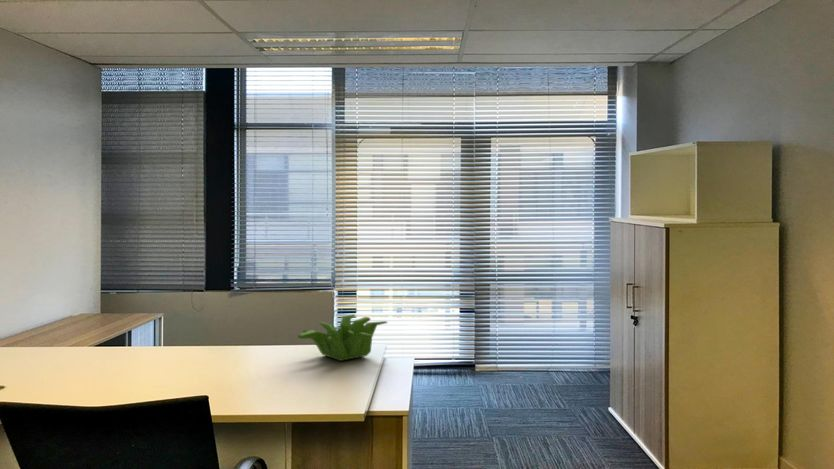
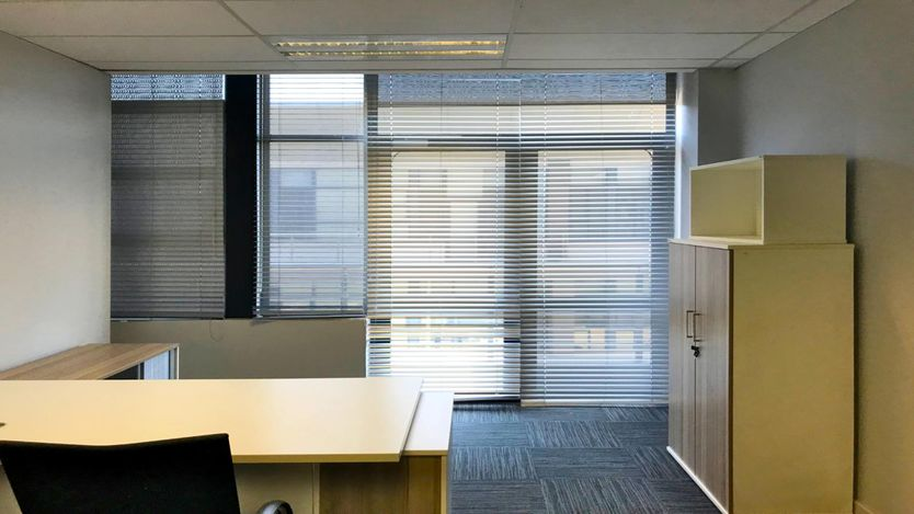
- plant [296,313,389,362]
